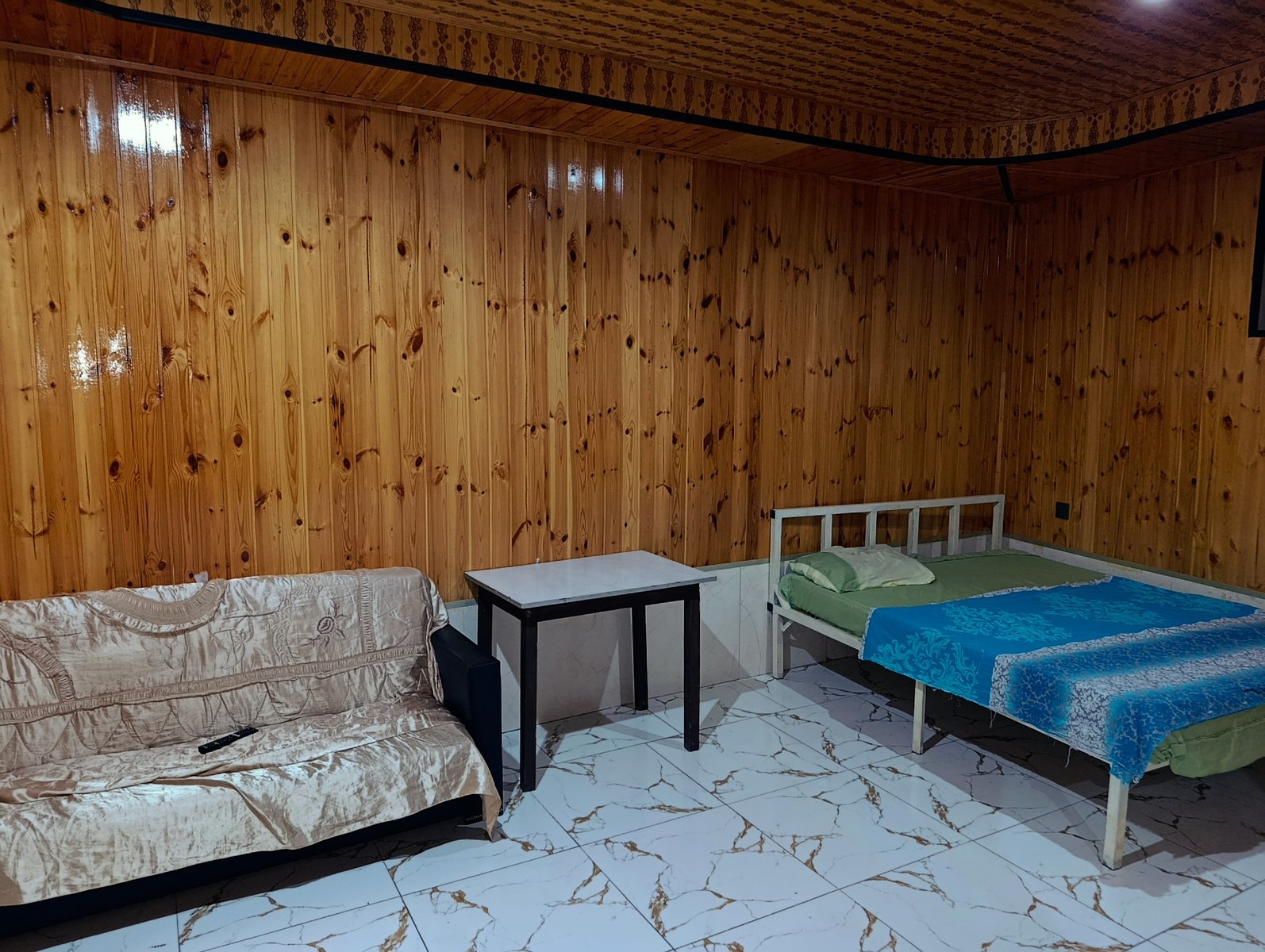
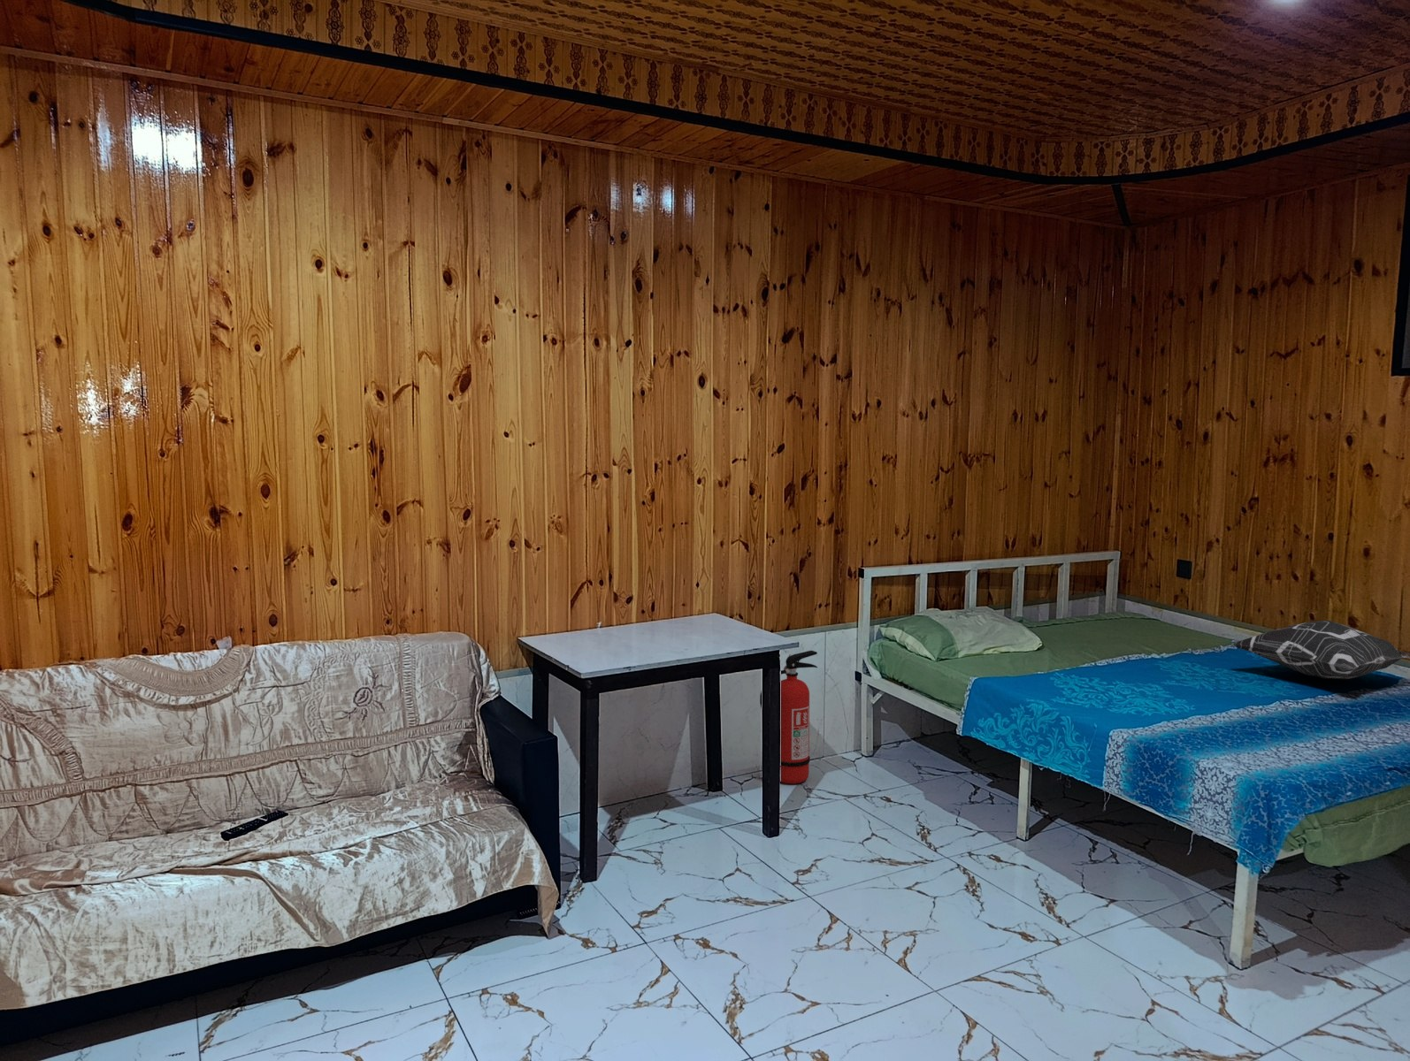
+ decorative pillow [1232,620,1410,680]
+ fire extinguisher [759,650,818,785]
